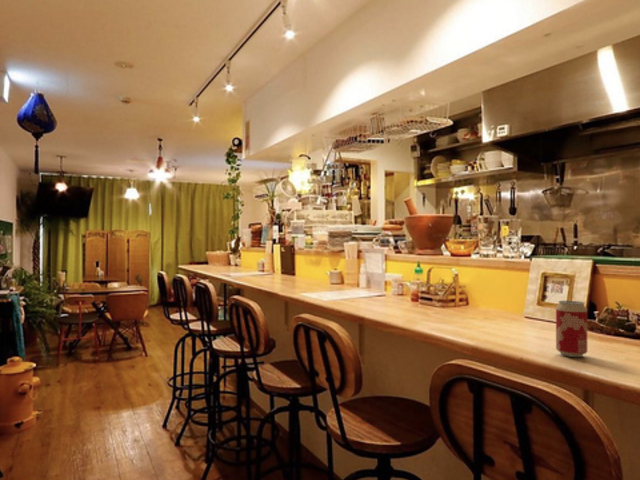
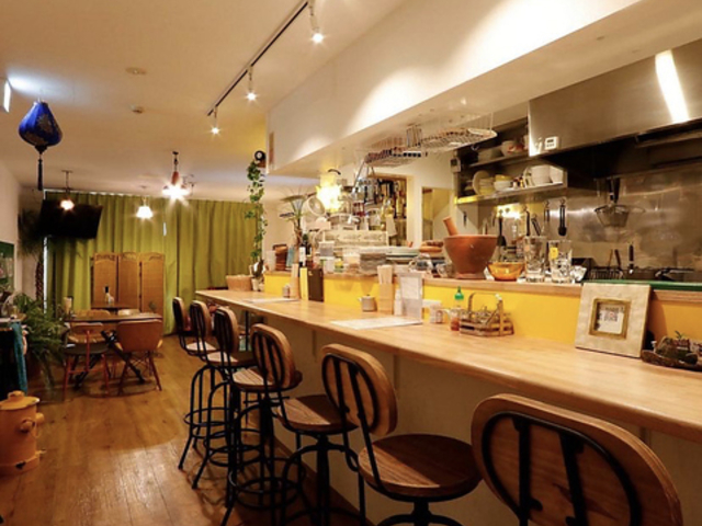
- beverage can [555,300,588,358]
